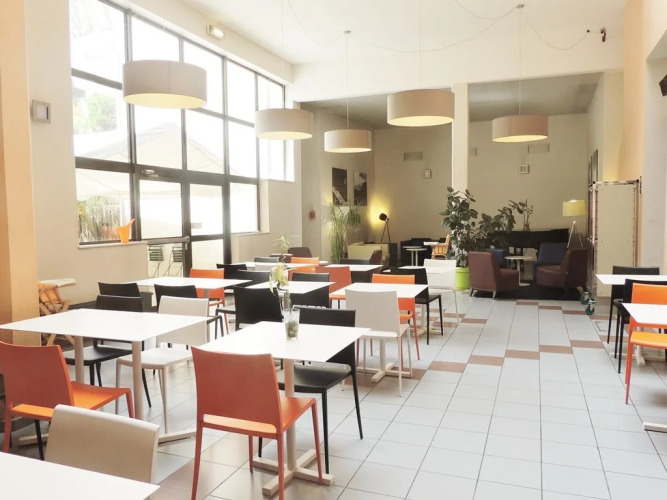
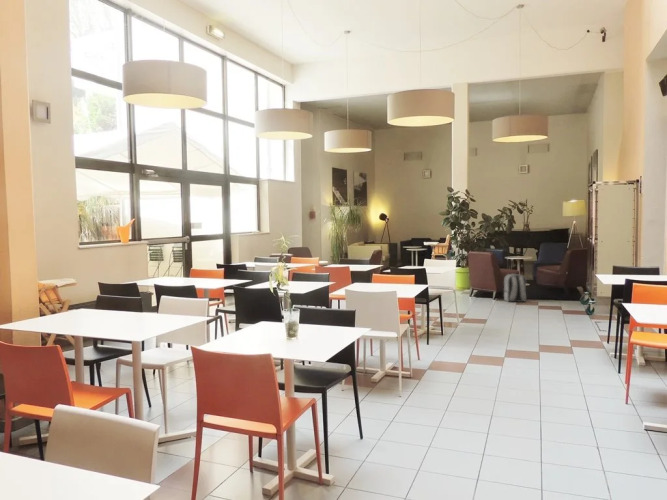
+ backpack [503,273,527,303]
